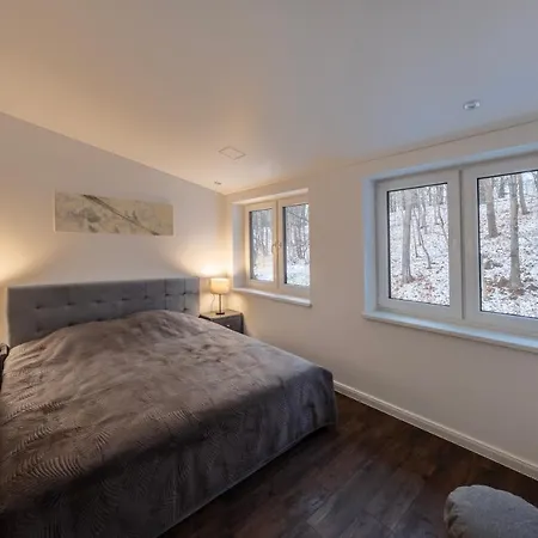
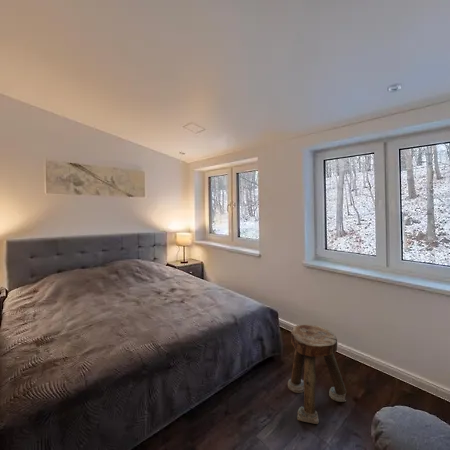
+ stool [287,324,347,425]
